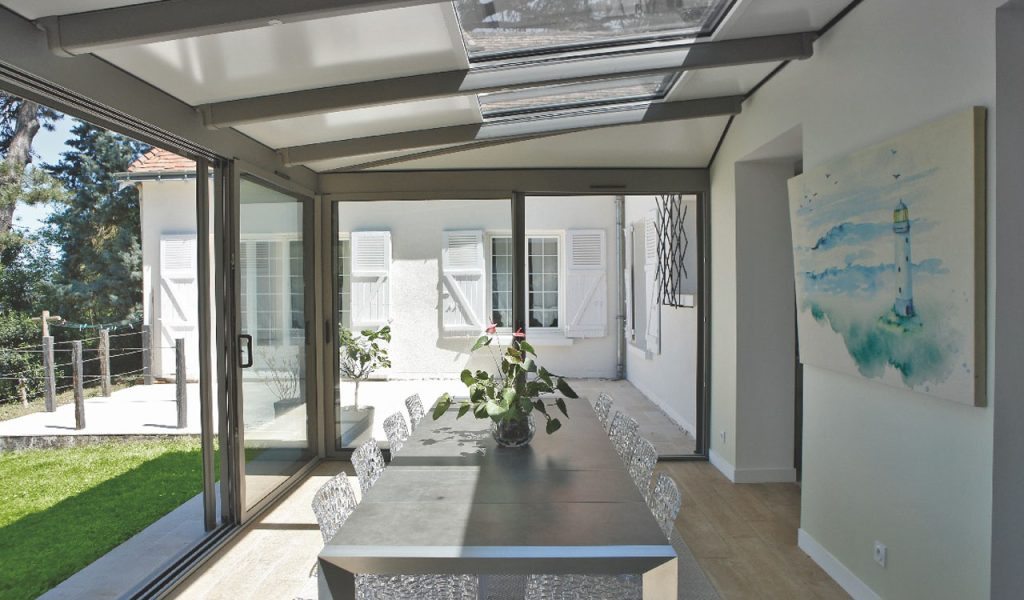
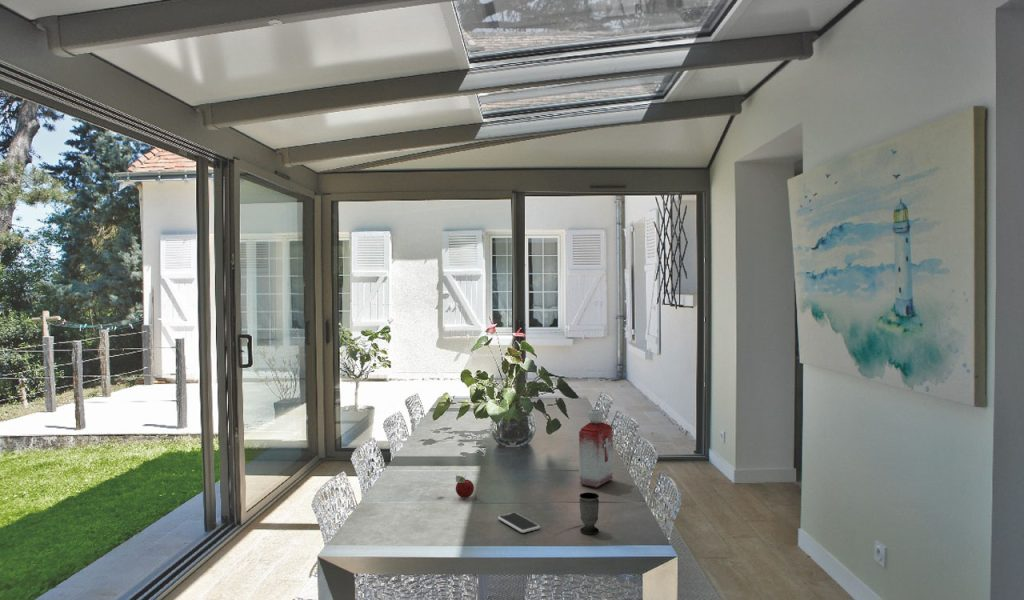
+ fruit [455,475,475,499]
+ cup [578,492,600,535]
+ smartphone [497,511,541,534]
+ bottle [578,409,614,489]
